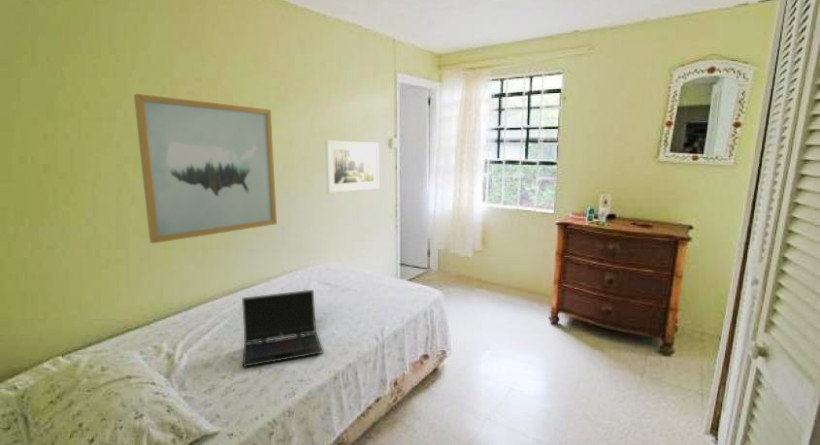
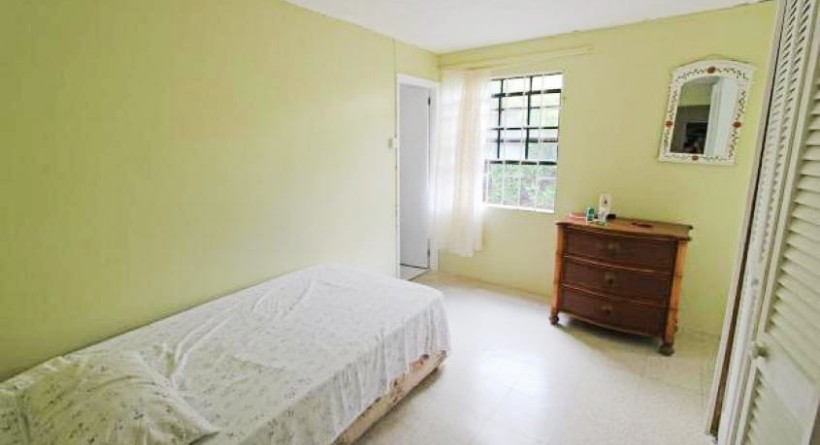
- laptop computer [241,289,324,368]
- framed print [324,139,380,194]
- wall art [133,93,278,244]
